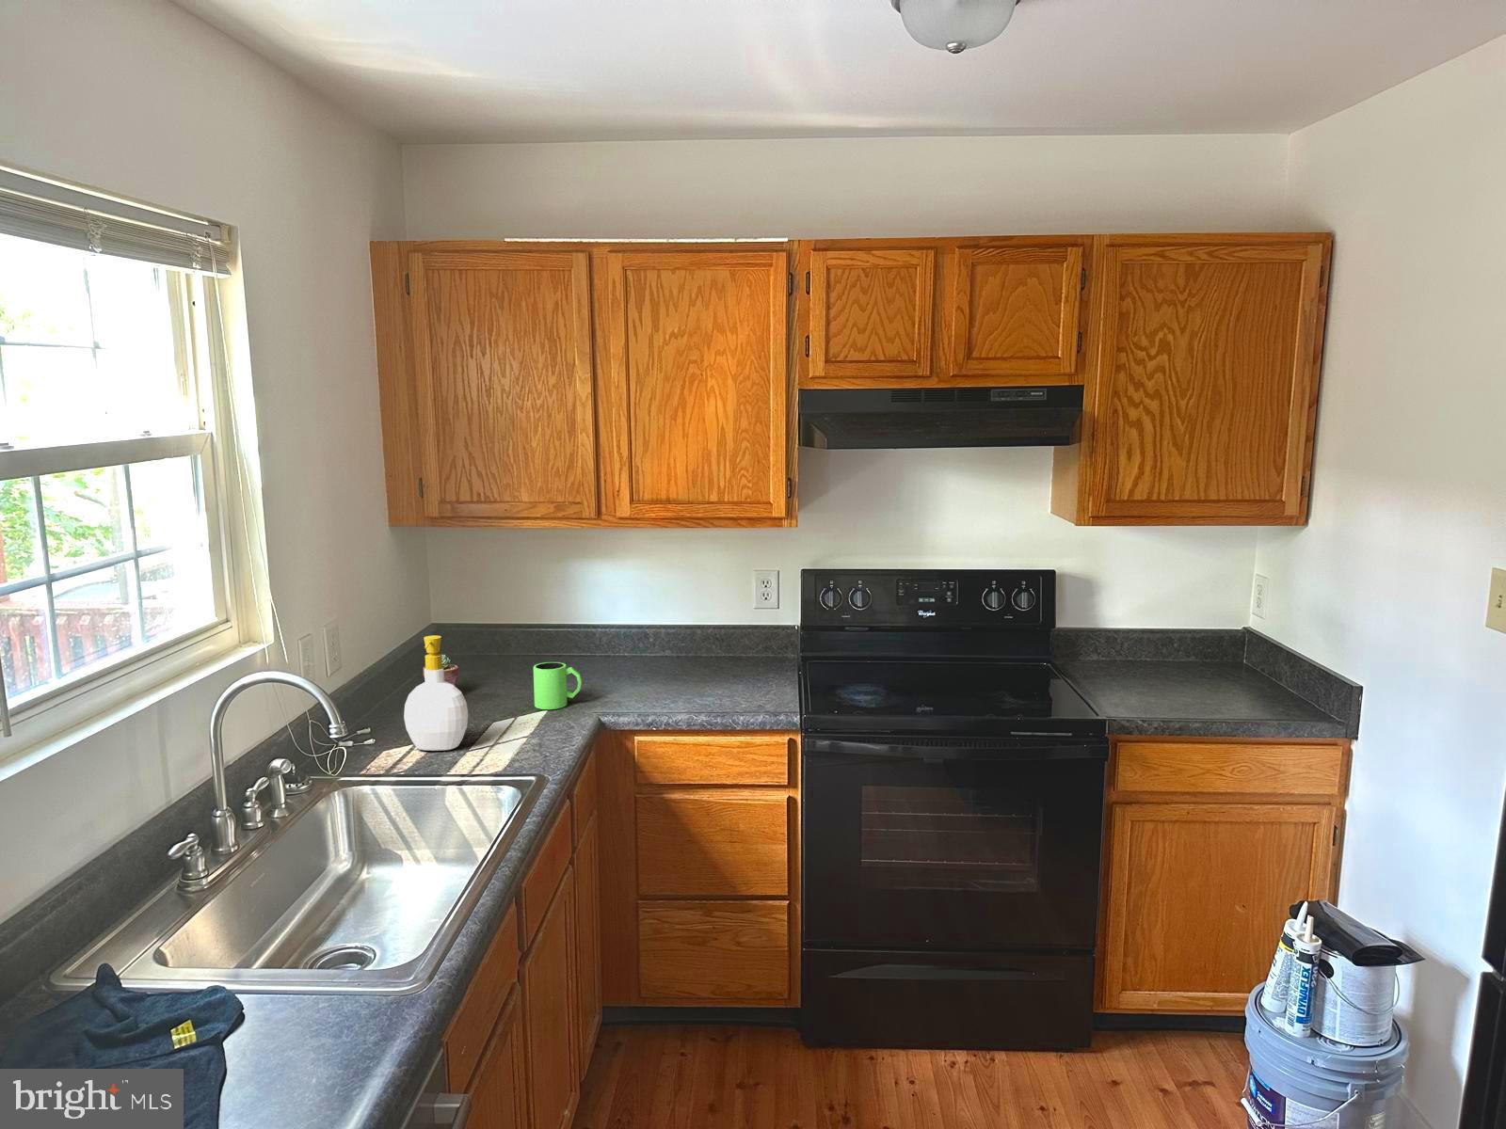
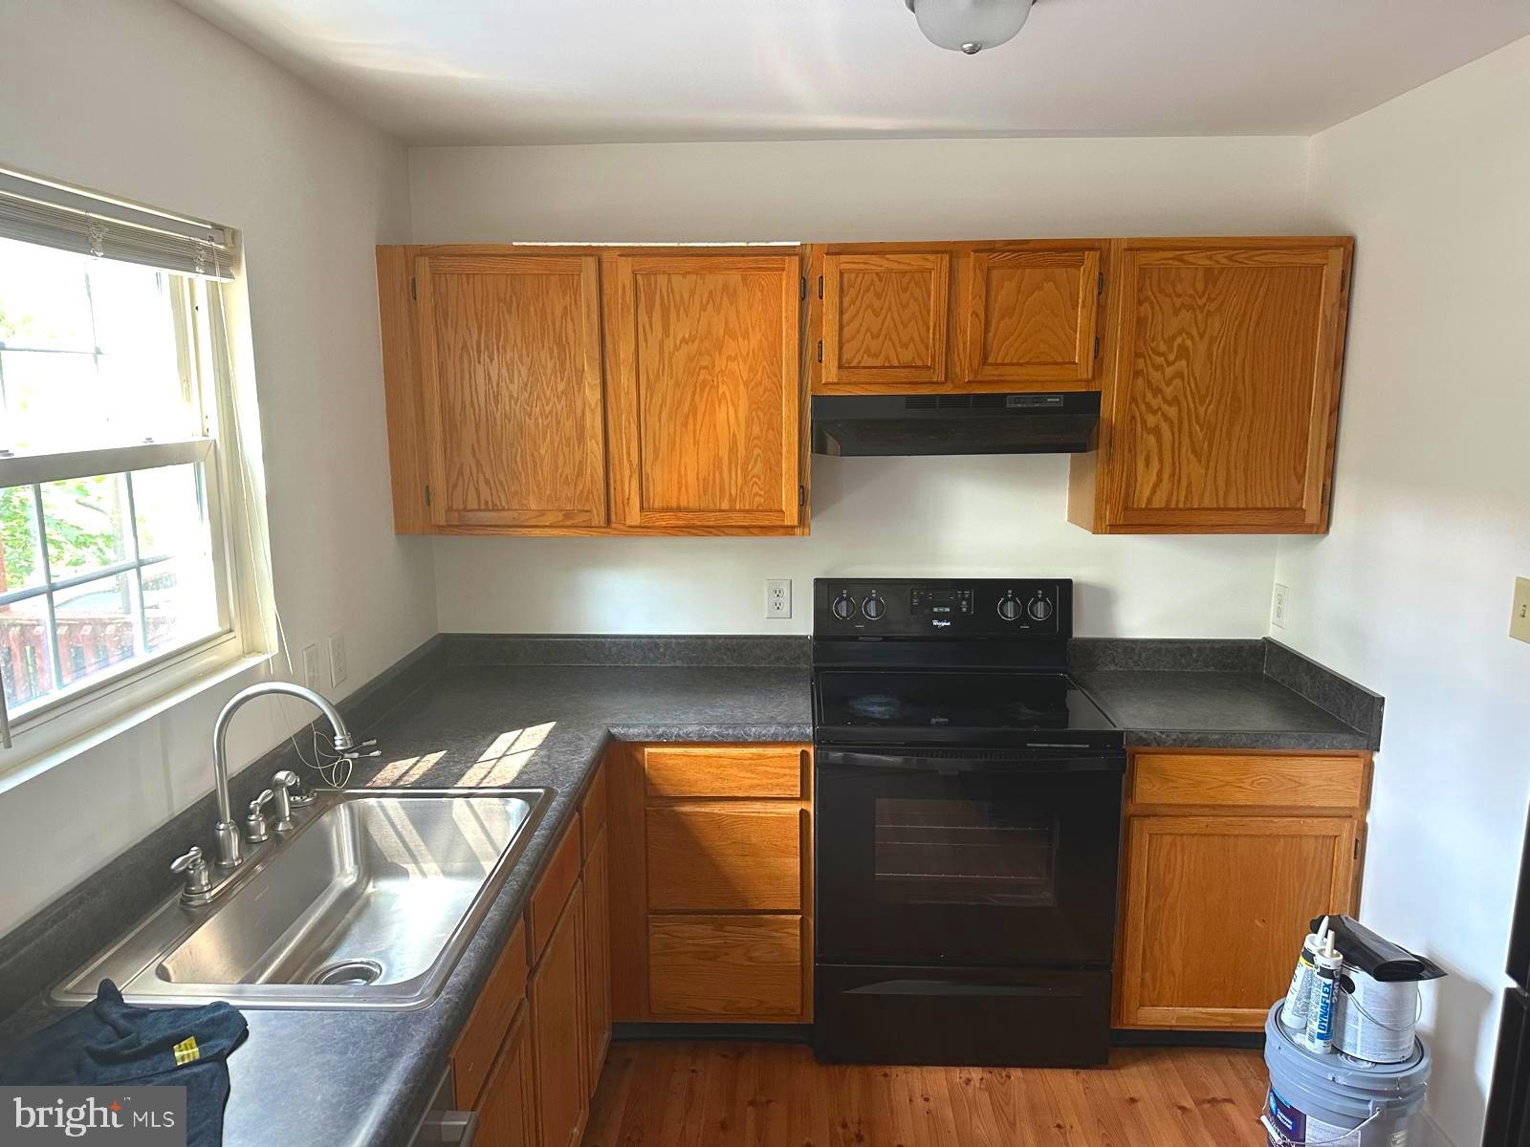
- potted succulent [422,653,460,685]
- mug [532,662,582,710]
- soap bottle [403,636,468,752]
